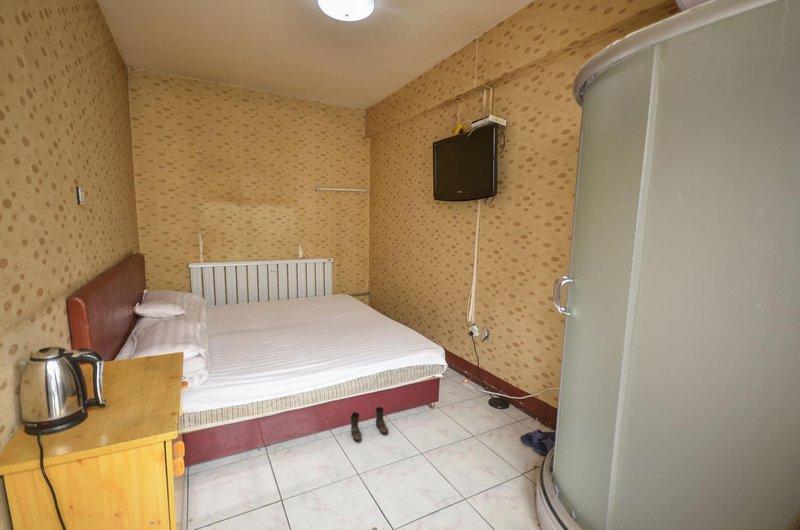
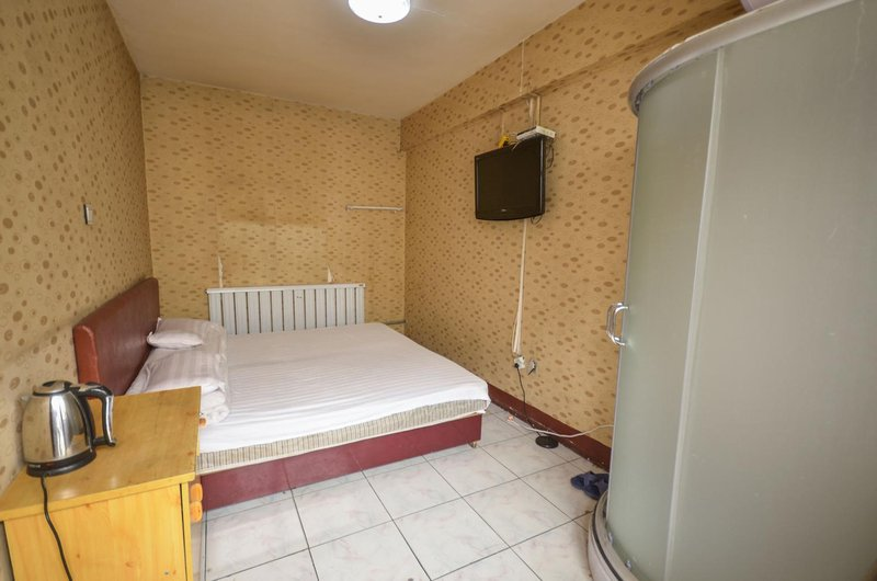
- boots [349,406,389,442]
